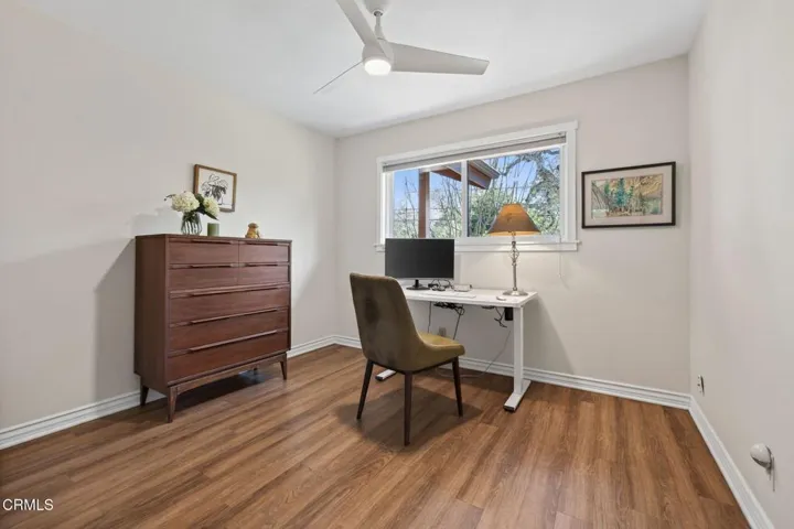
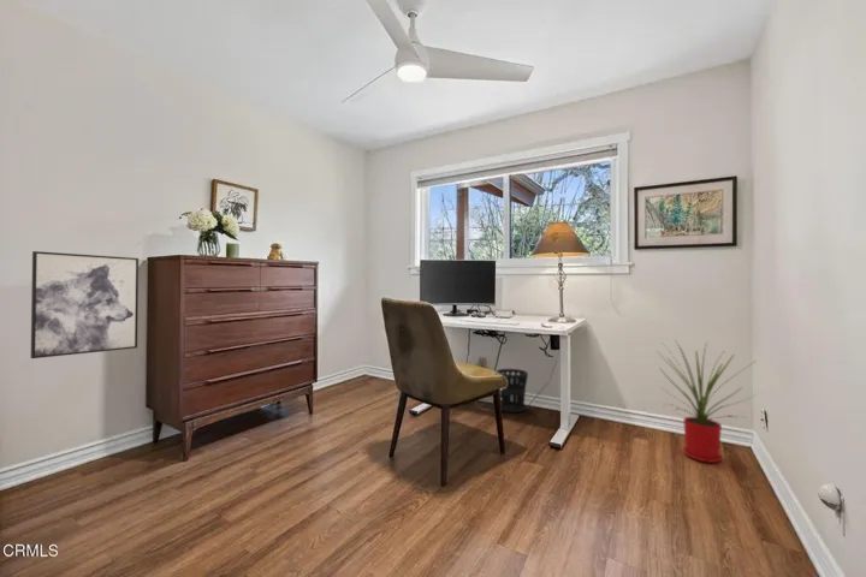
+ wastebasket [496,368,529,414]
+ wall art [30,250,140,359]
+ house plant [656,340,755,464]
